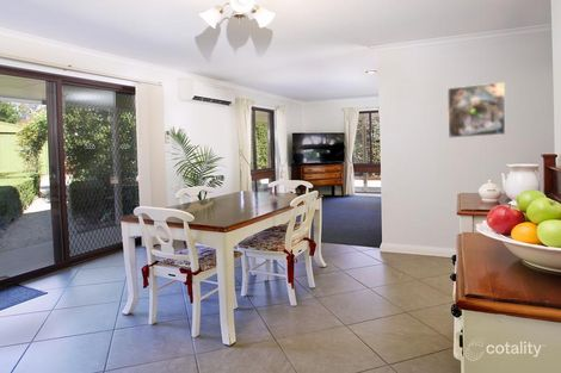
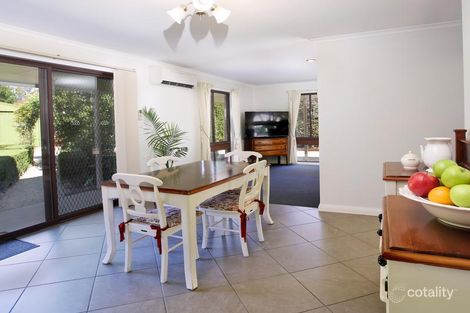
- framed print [446,81,506,139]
